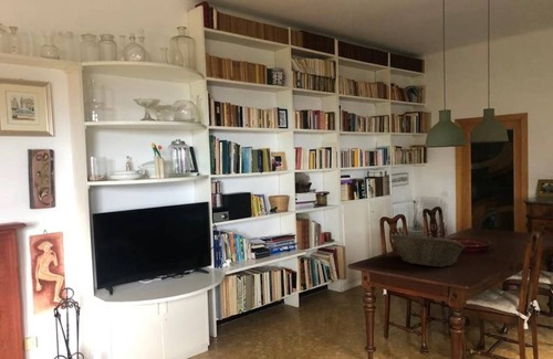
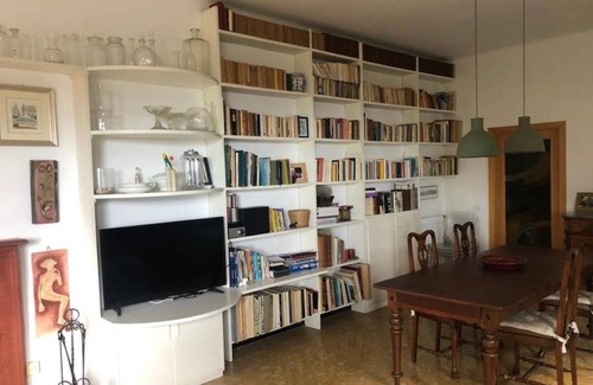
- fruit basket [389,233,467,268]
